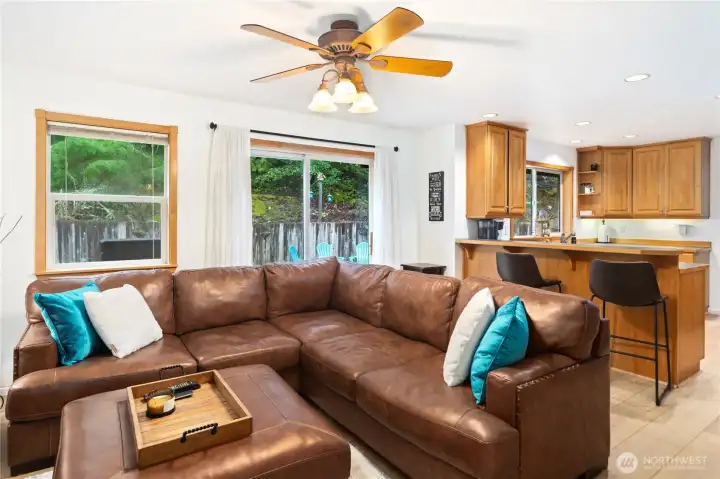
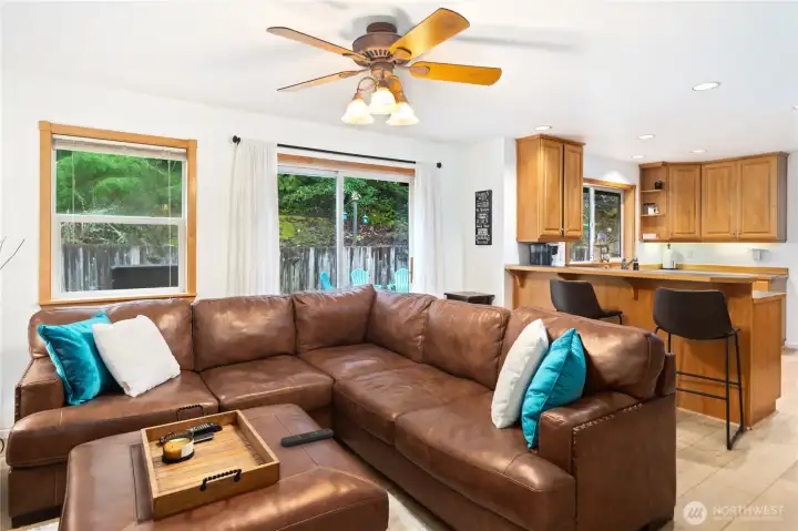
+ remote control [279,428,335,448]
